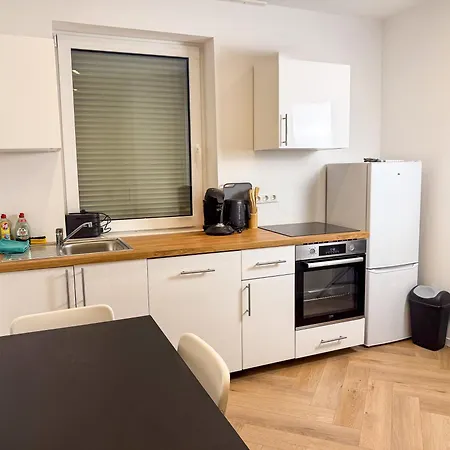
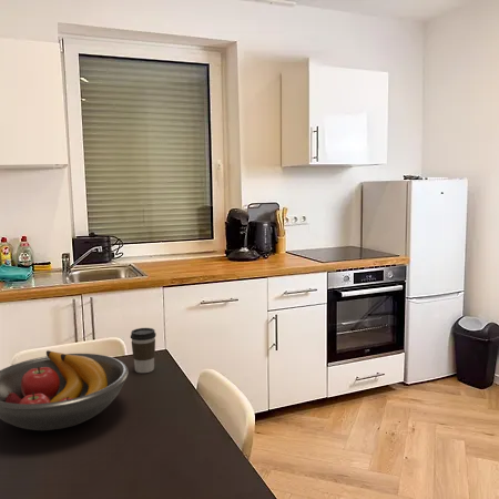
+ fruit bowl [0,349,130,431]
+ coffee cup [130,327,157,374]
